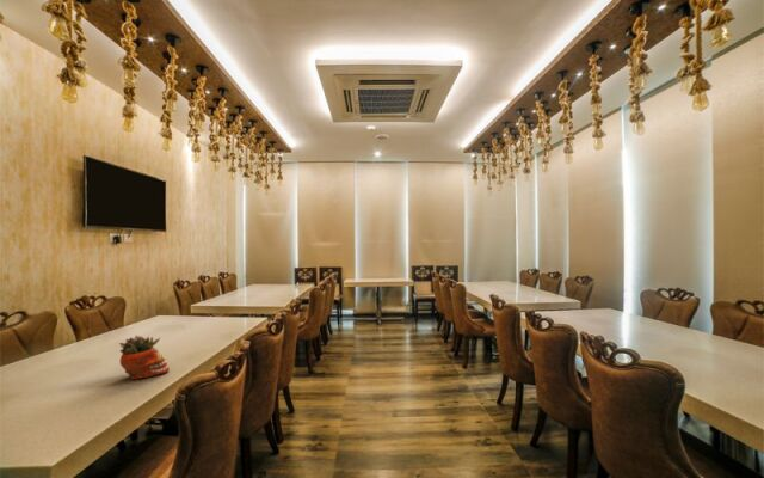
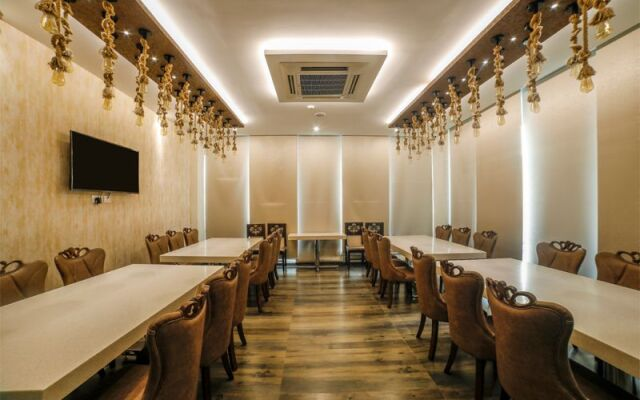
- succulent planter [118,335,171,380]
